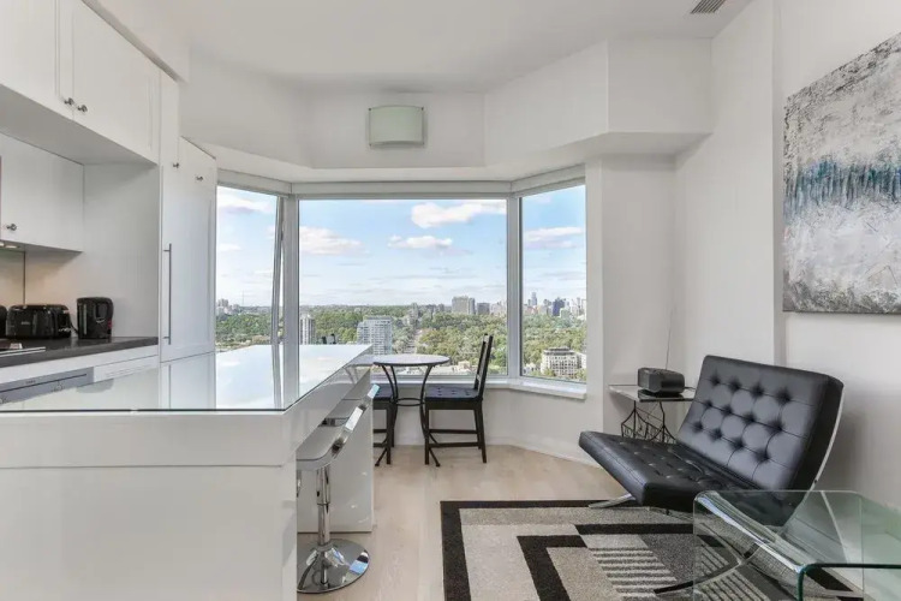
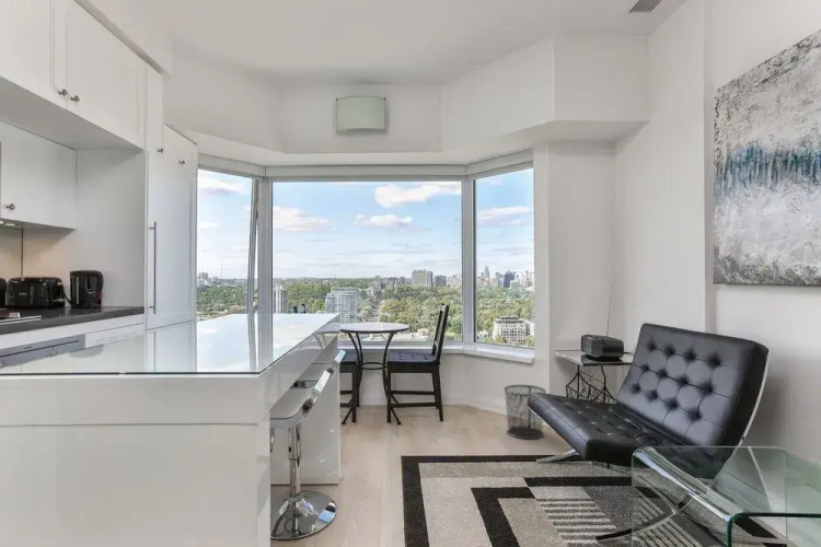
+ waste bin [502,384,547,441]
